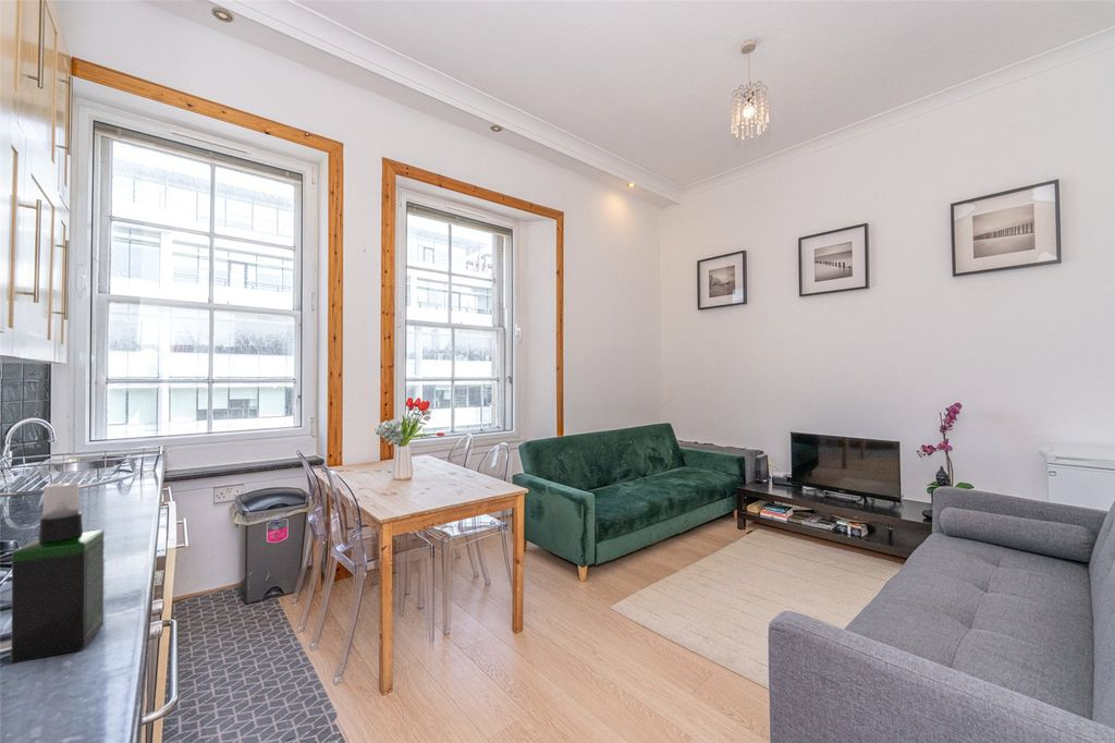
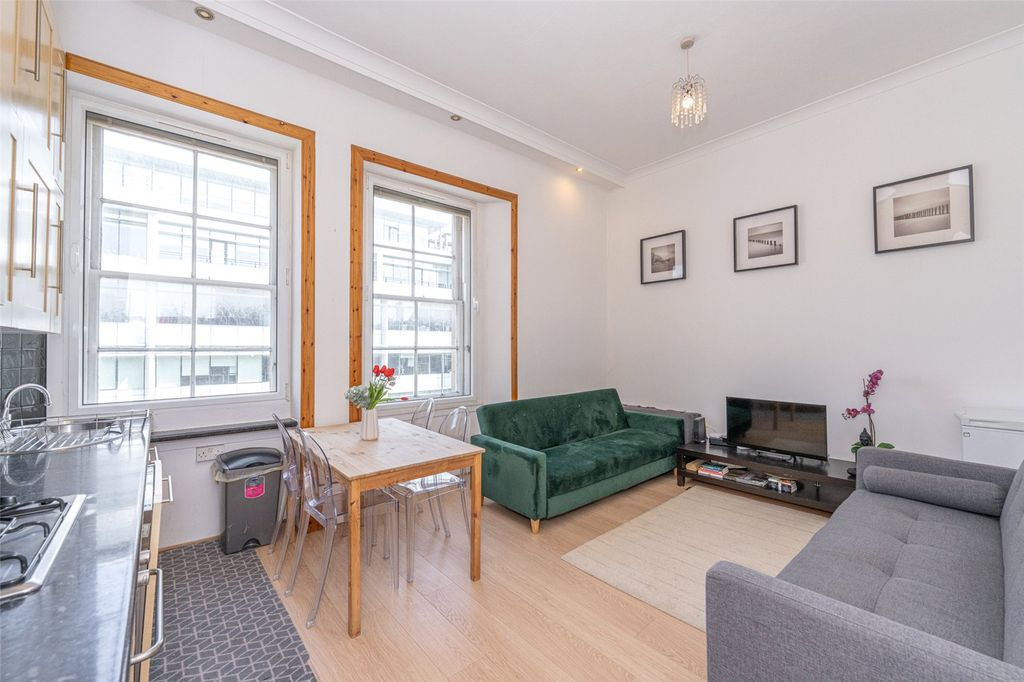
- spray bottle [10,480,105,663]
